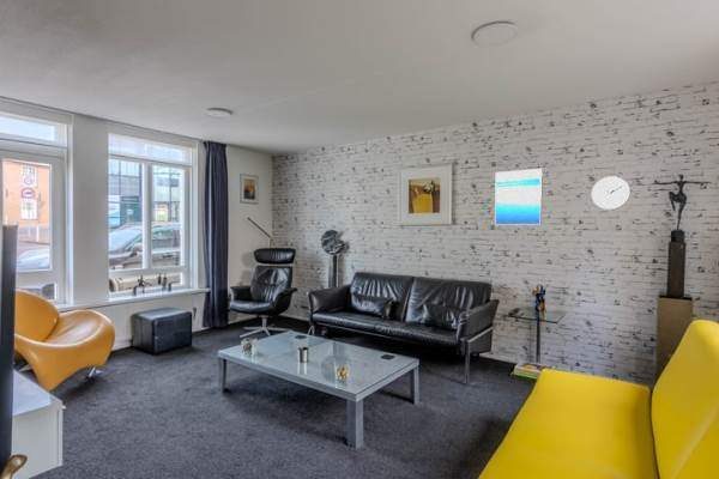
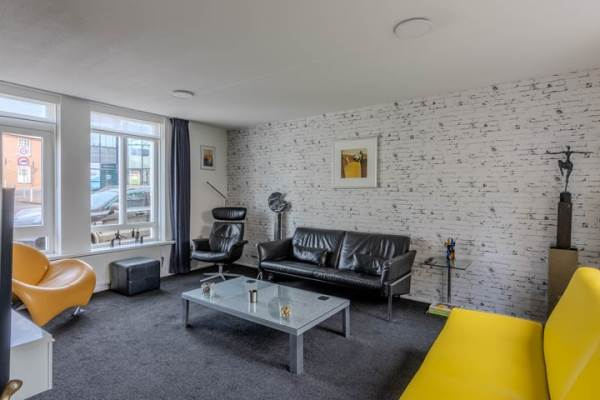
- wall clock [591,175,632,211]
- wall art [494,168,544,226]
